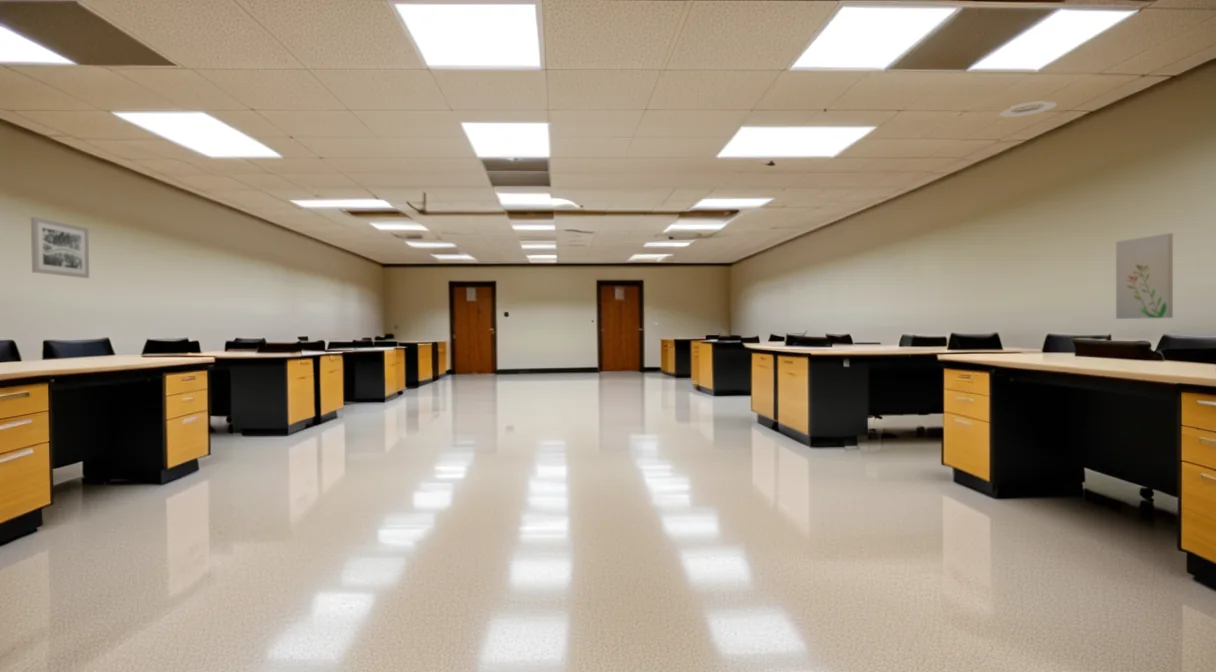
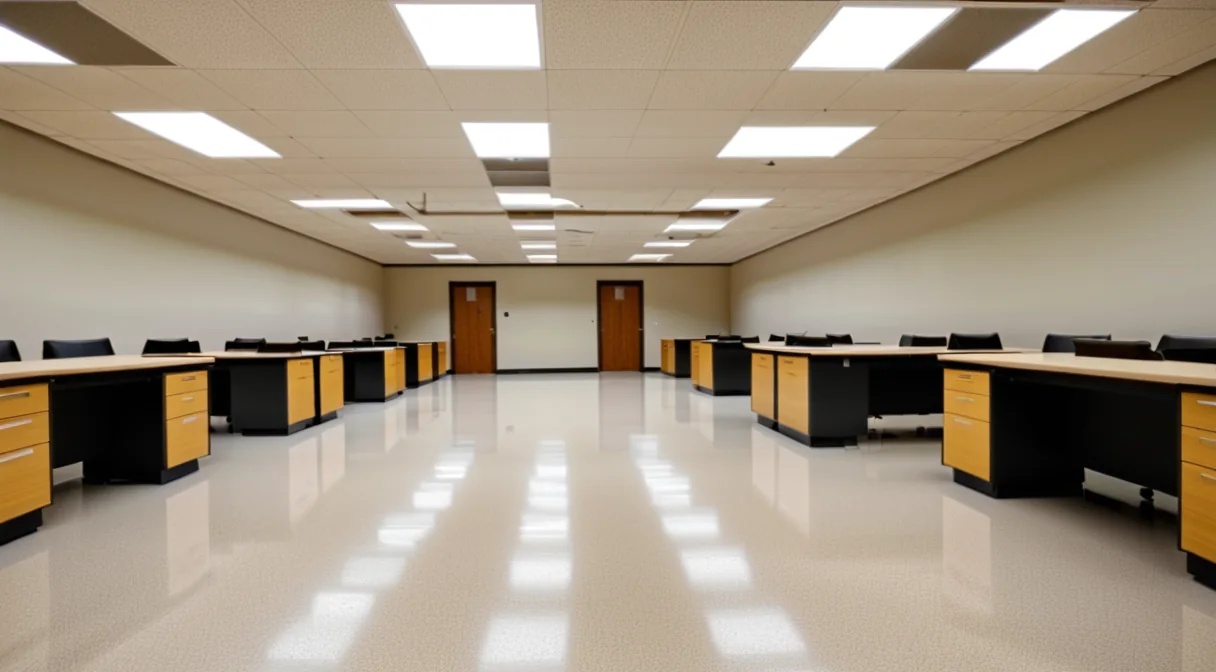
- wall art [30,216,90,279]
- wall art [1115,232,1174,320]
- ceiling vent [998,100,1058,118]
